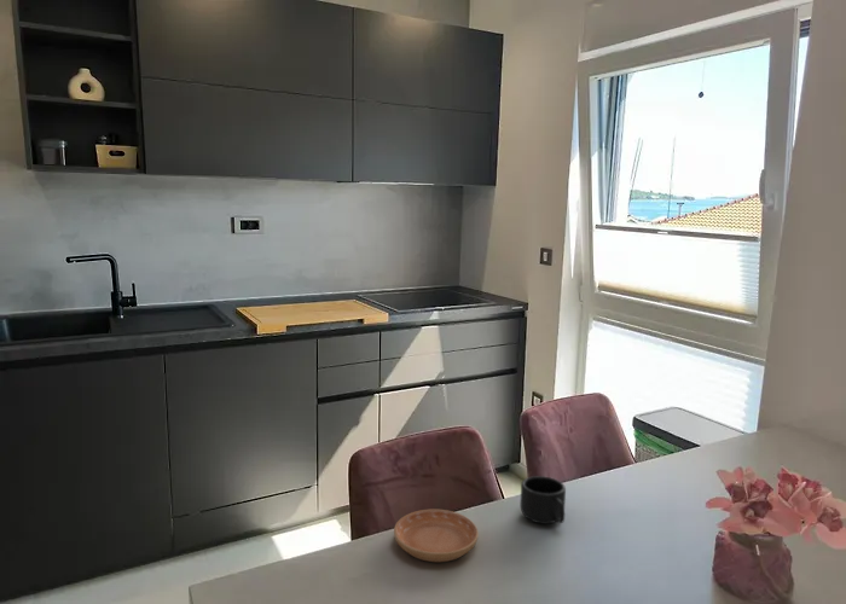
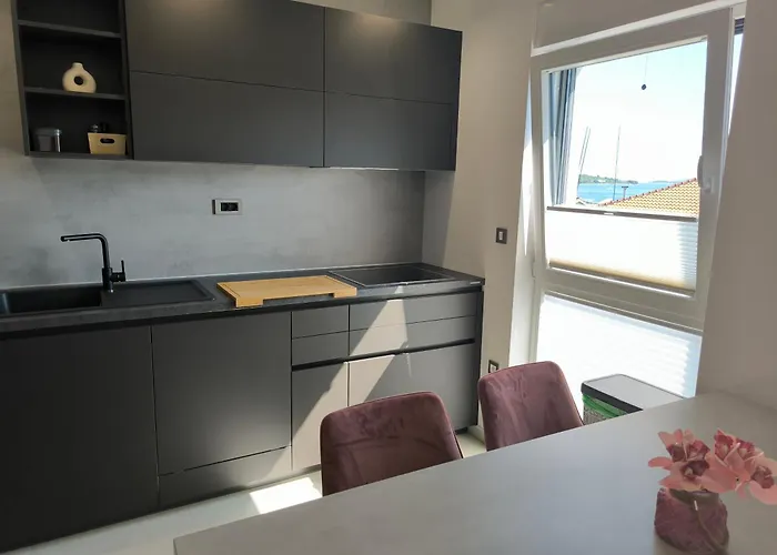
- saucer [393,509,480,563]
- mug [520,475,567,525]
